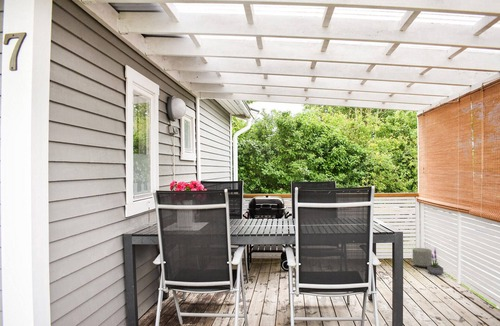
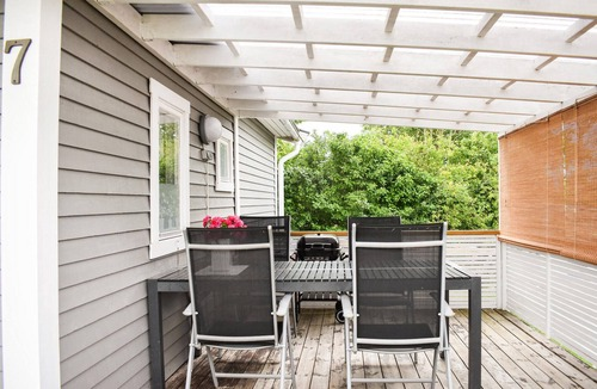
- potted plant [426,248,444,276]
- planter [412,247,433,268]
